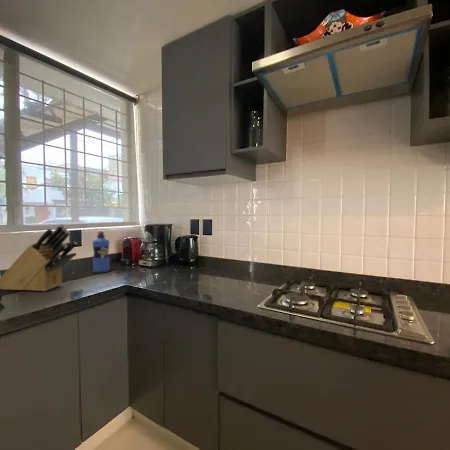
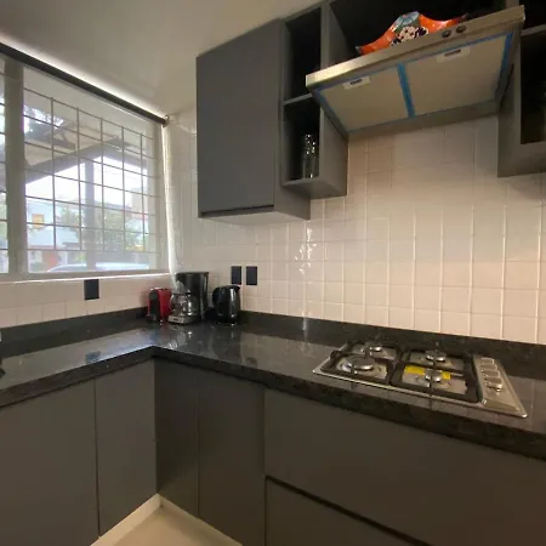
- knife block [0,224,78,292]
- water bottle [92,230,110,274]
